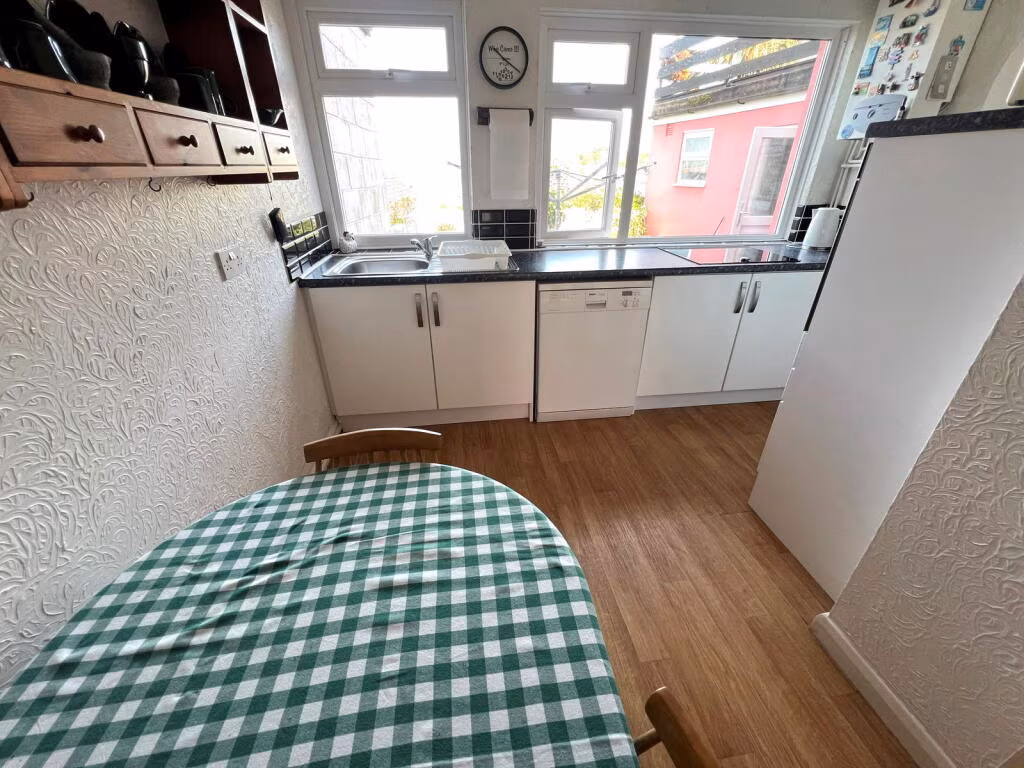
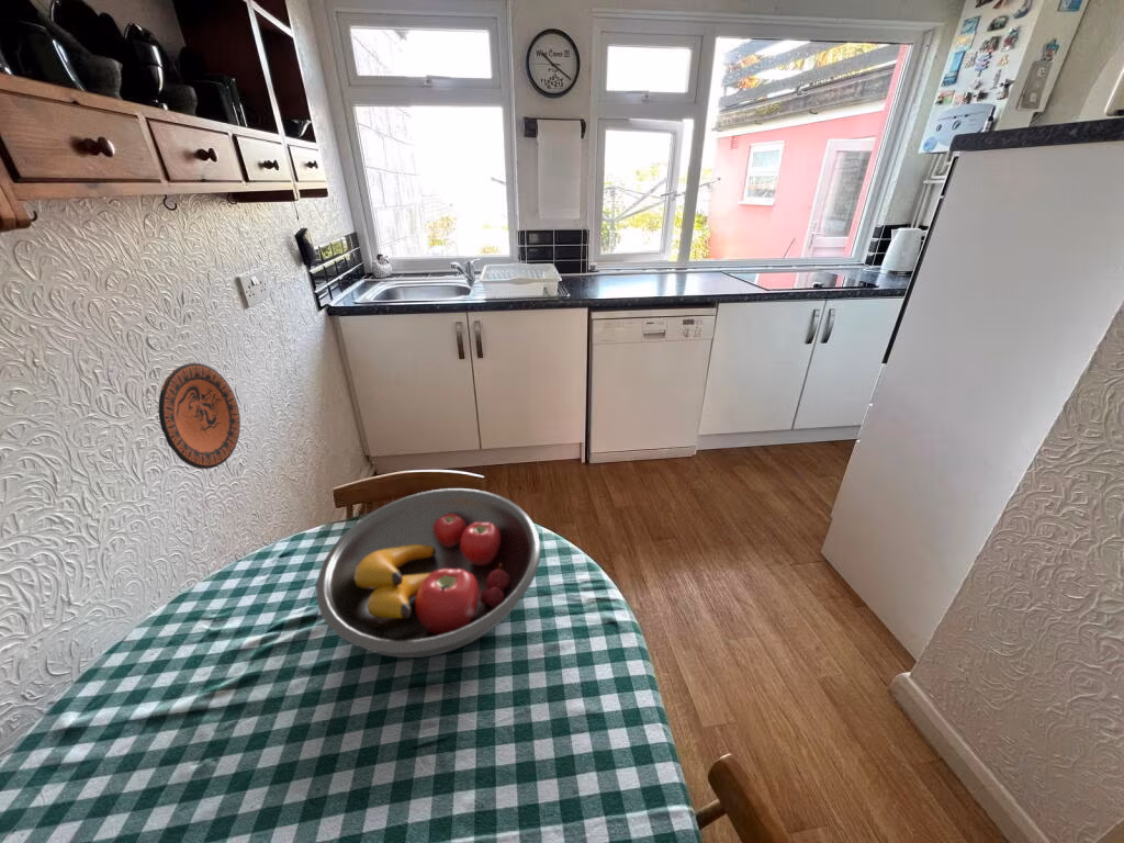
+ decorative plate [157,362,241,470]
+ fruit bowl [315,487,542,659]
